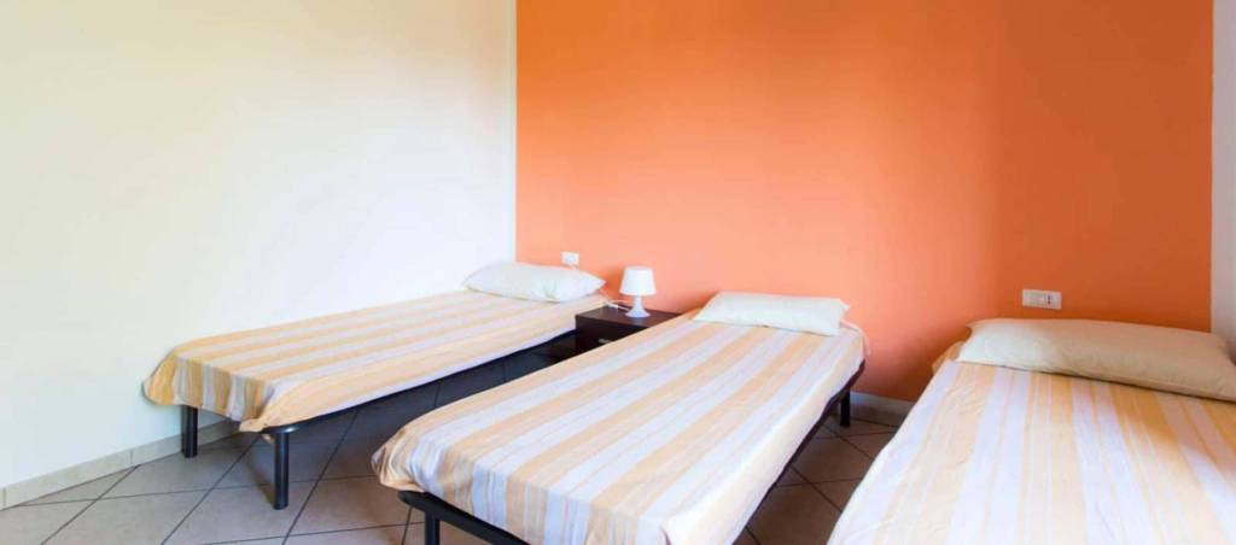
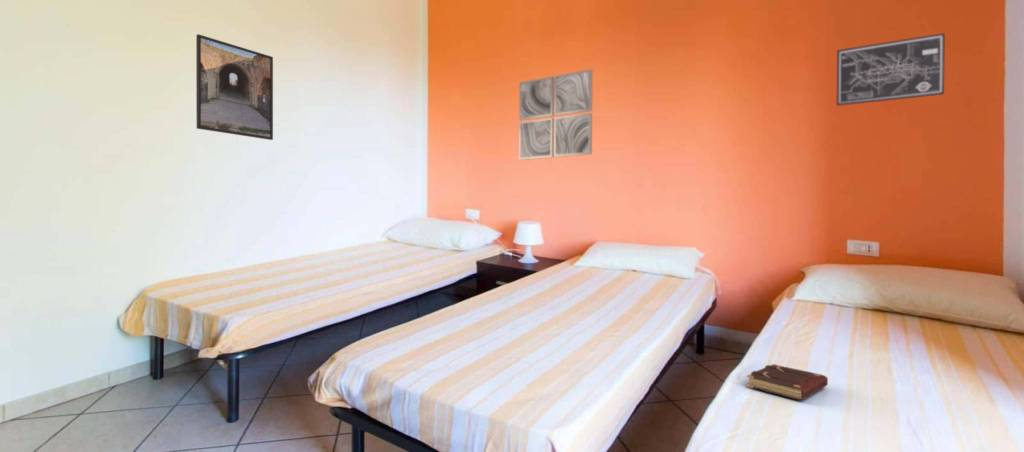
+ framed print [195,33,274,141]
+ book [746,363,829,401]
+ wall art [836,32,946,107]
+ wall art [518,68,593,161]
